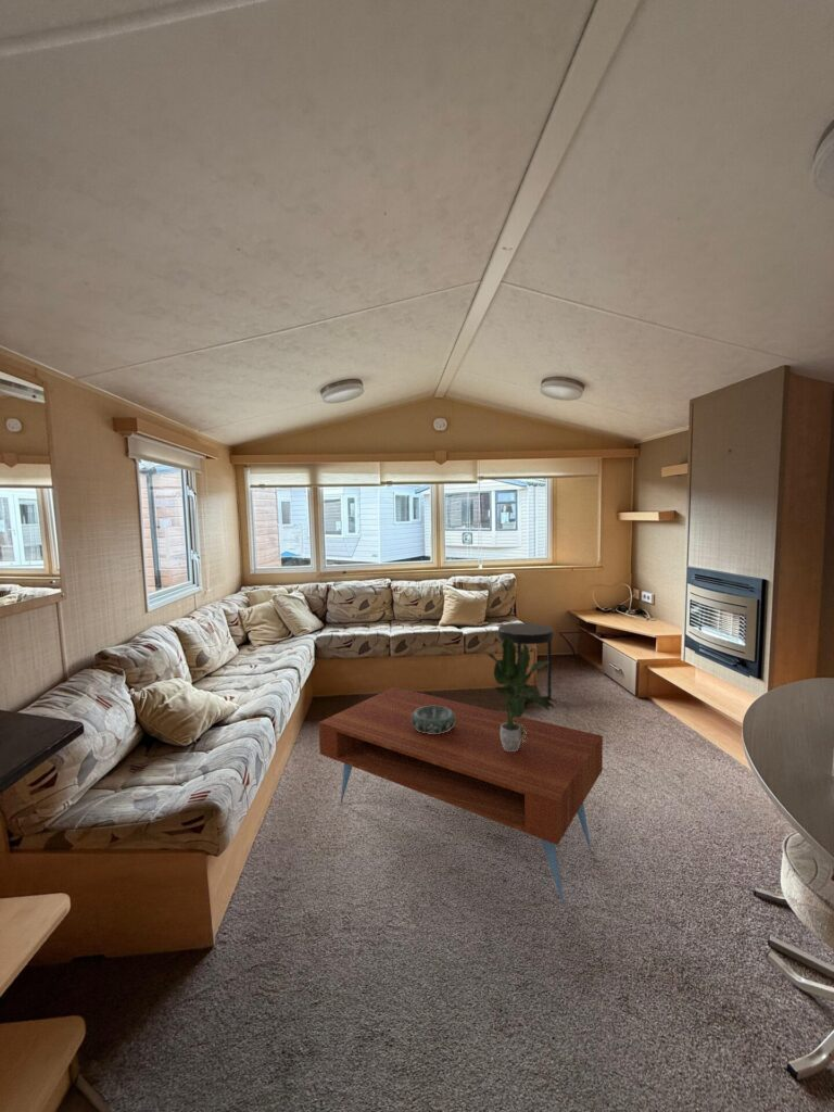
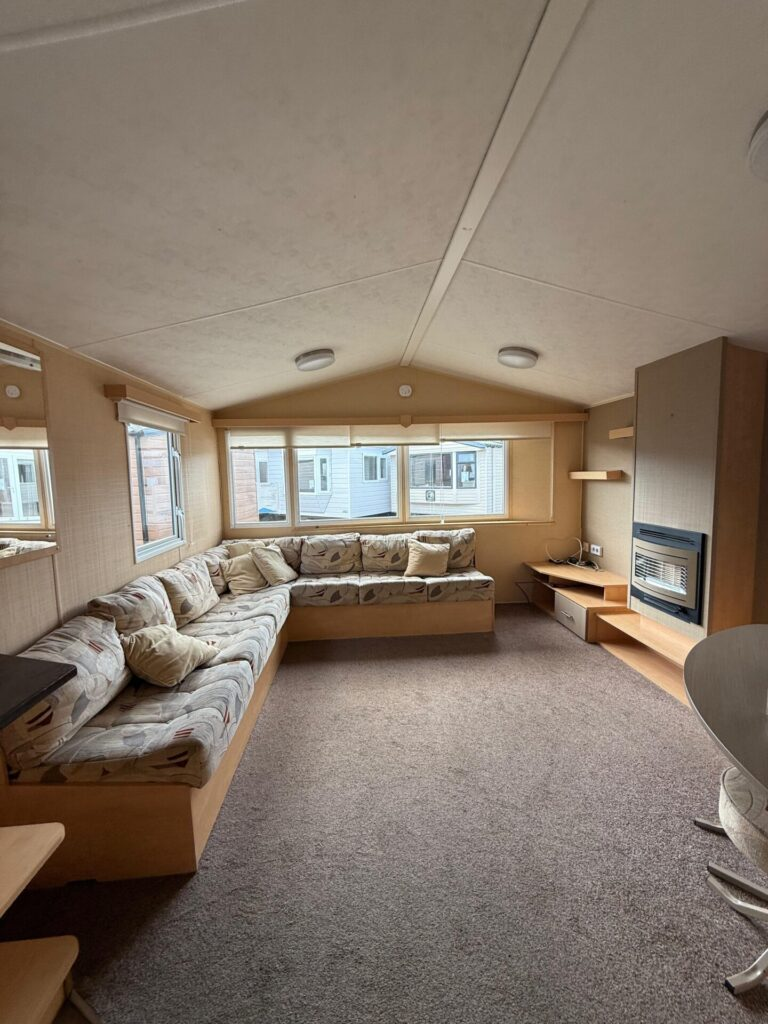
- side table [497,622,555,705]
- potted plant [480,637,556,751]
- decorative bowl [412,706,455,734]
- coffee table [318,686,604,905]
